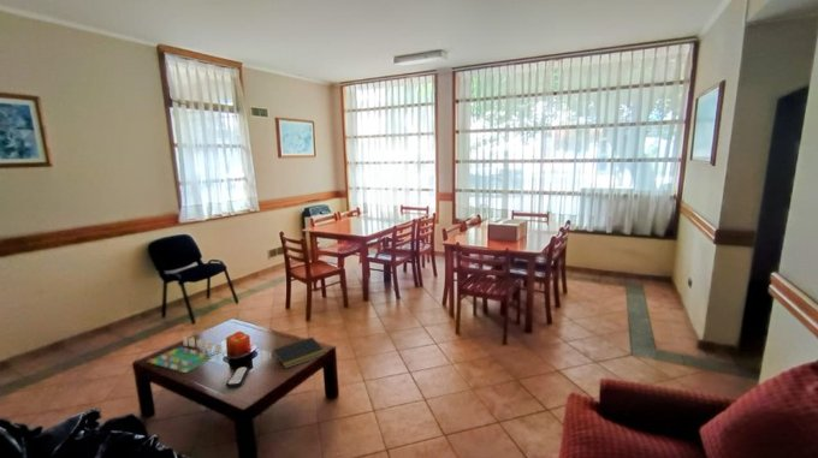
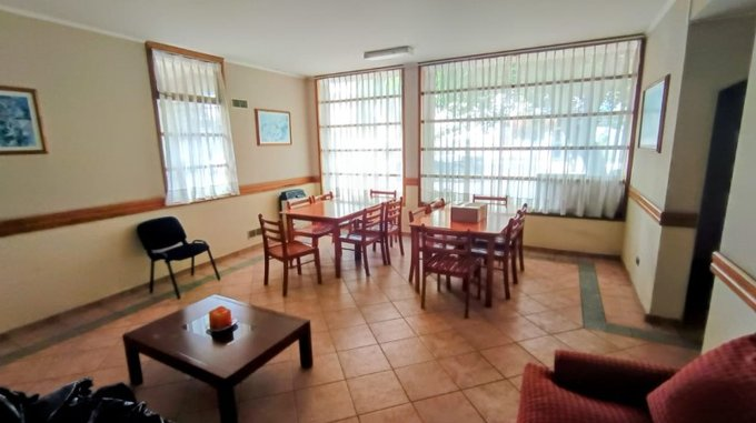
- remote control [225,365,250,389]
- notepad [272,335,326,370]
- board game [147,335,223,374]
